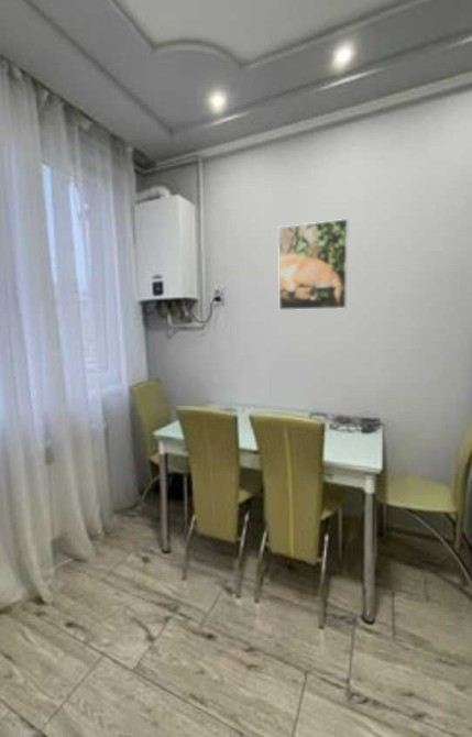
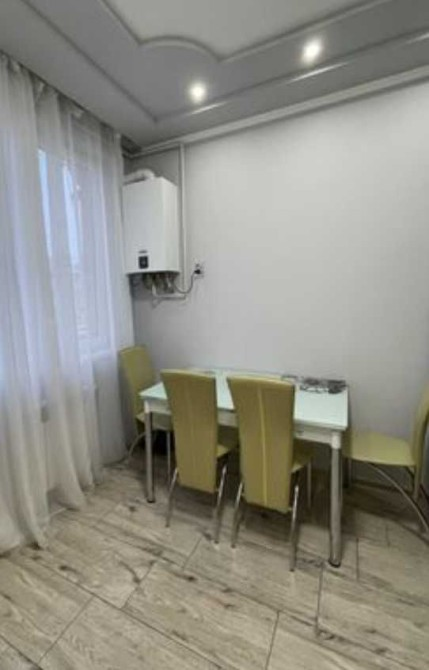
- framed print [277,218,350,311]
